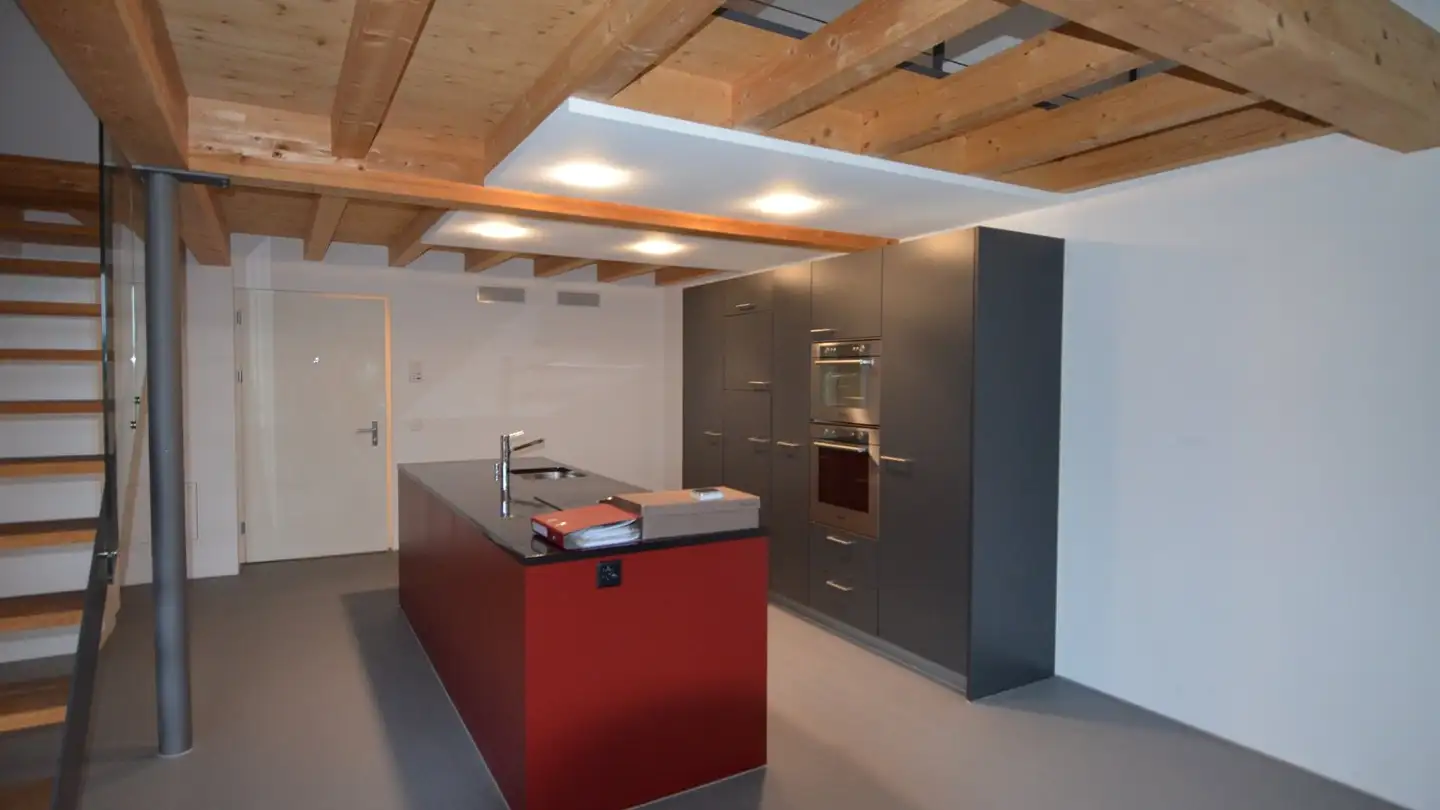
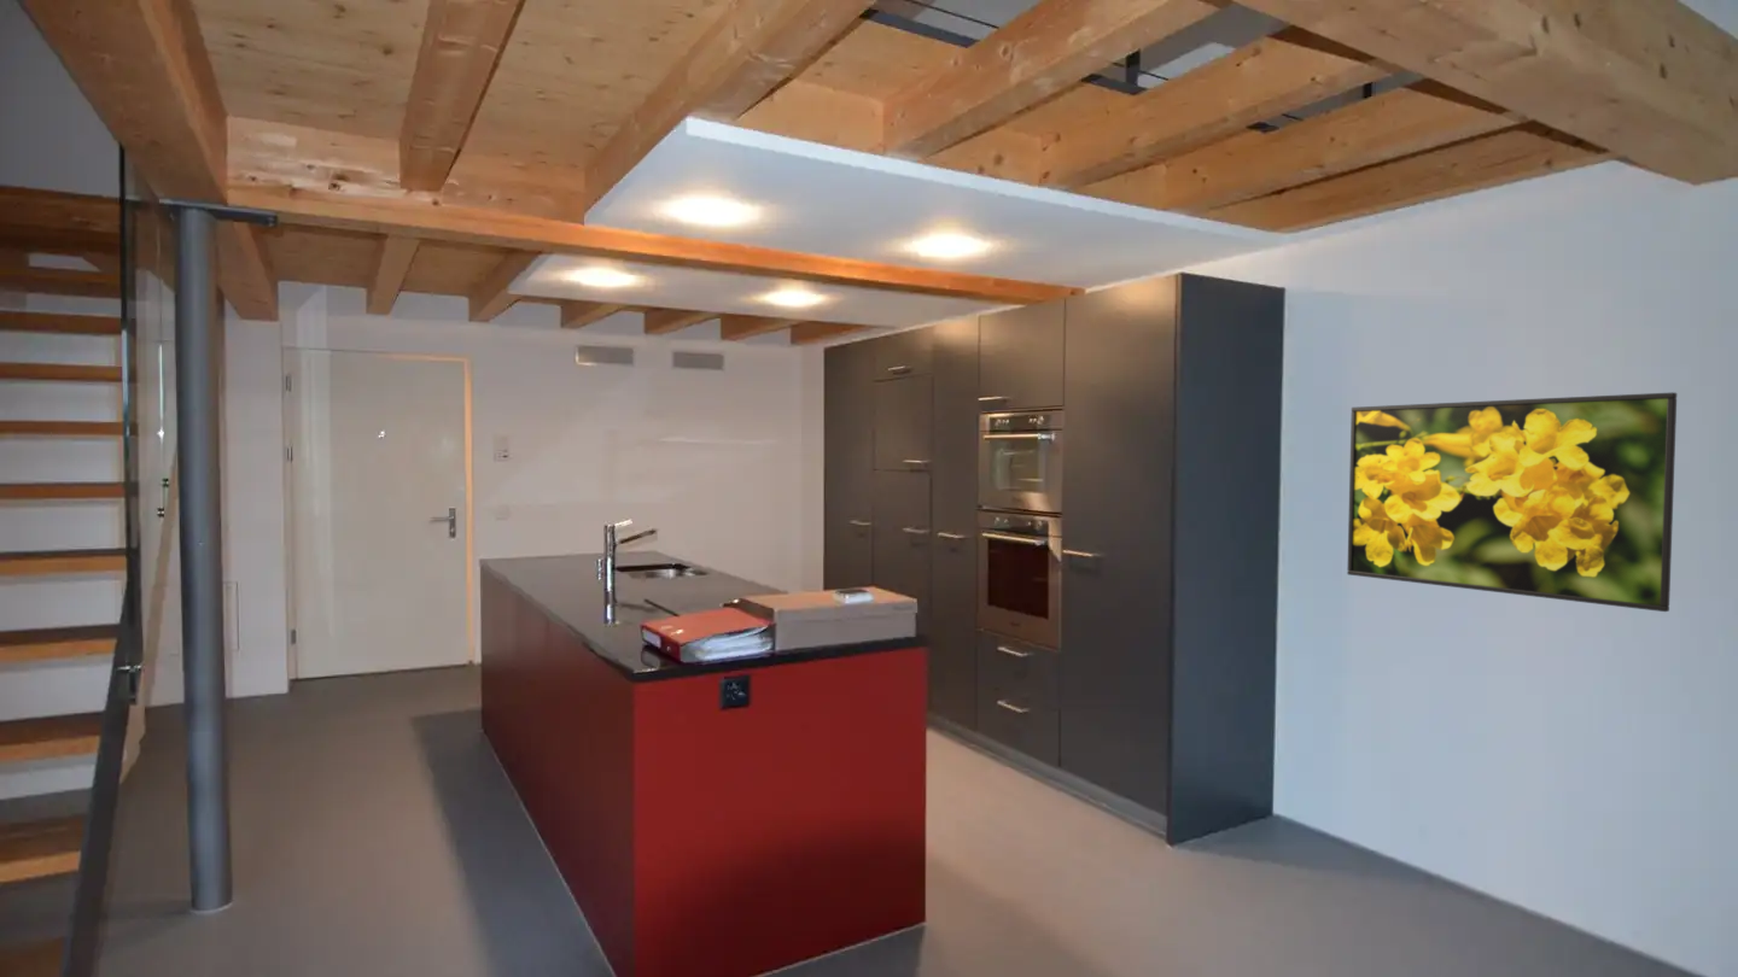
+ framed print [1346,391,1678,613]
